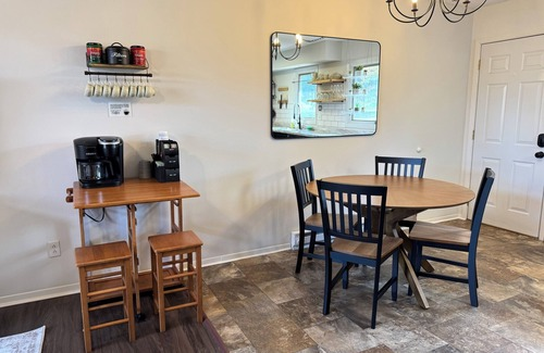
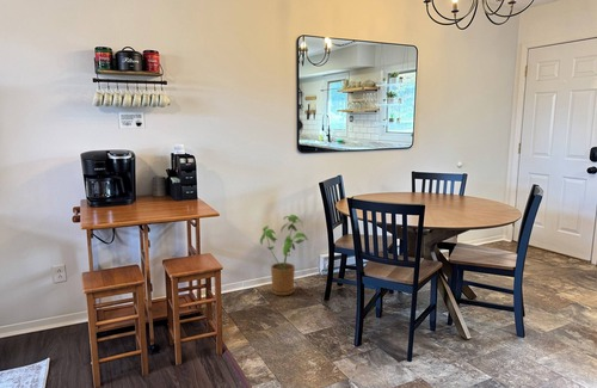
+ house plant [259,214,310,296]
